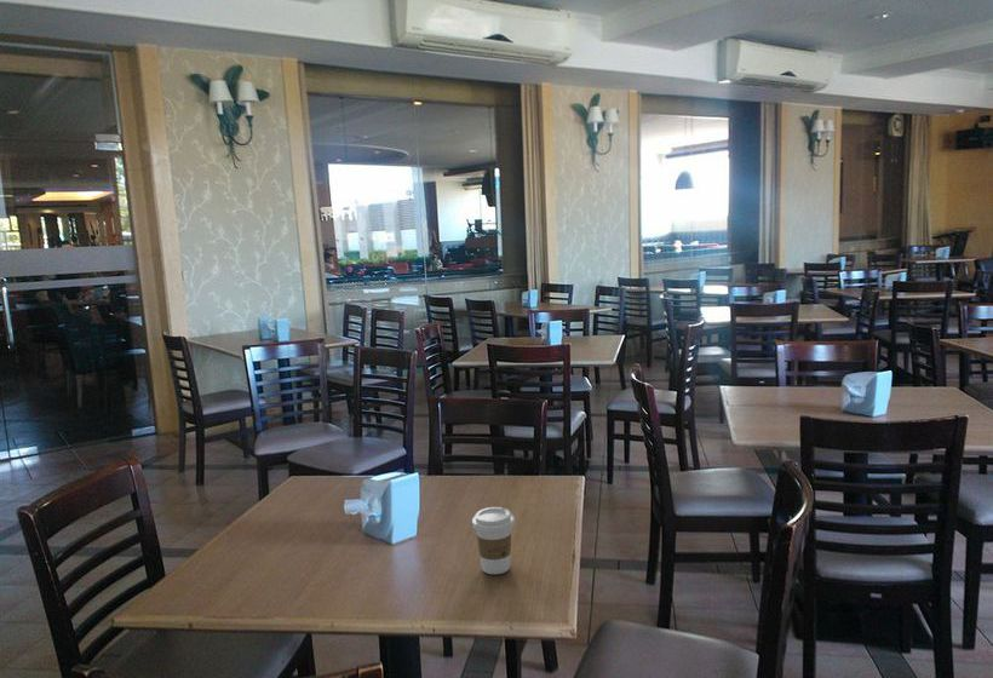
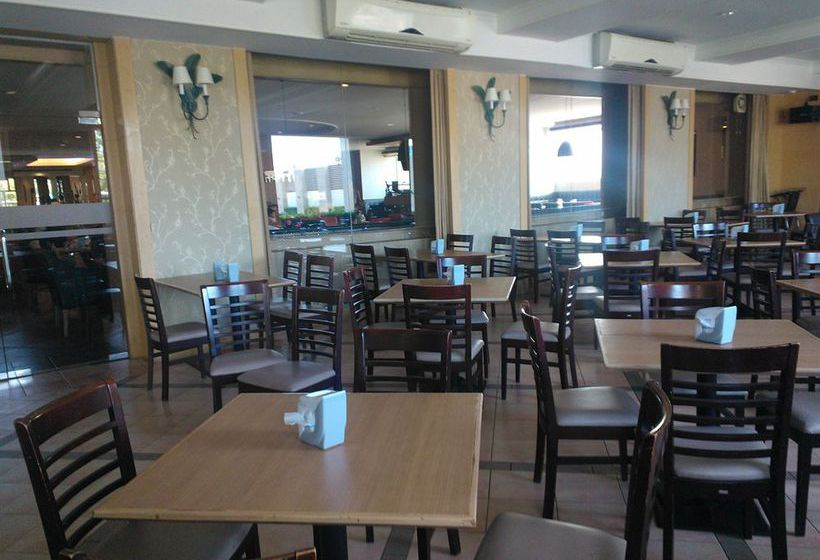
- coffee cup [471,506,516,575]
